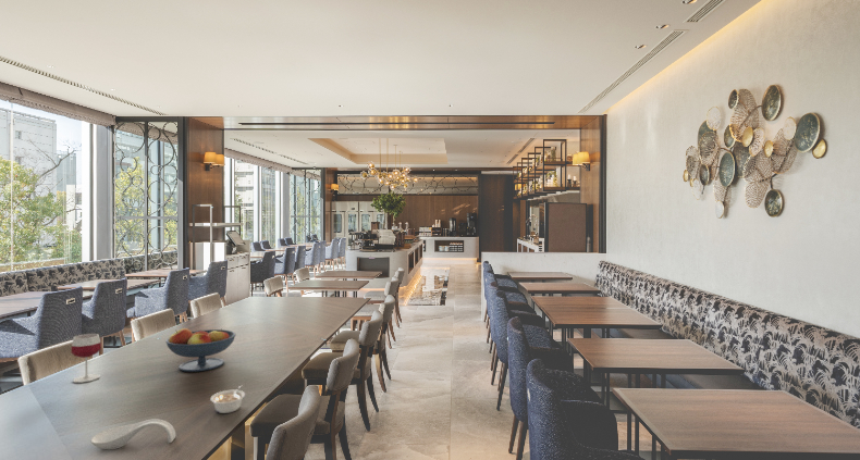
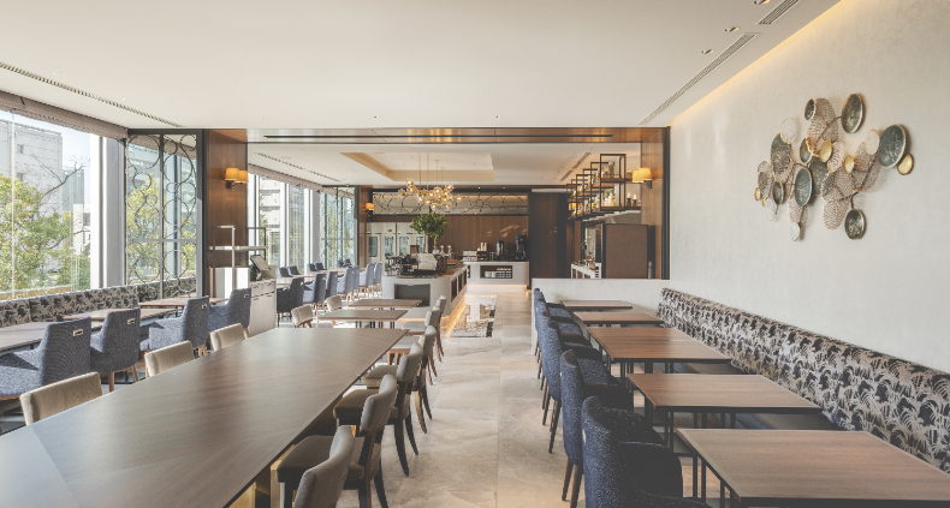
- spoon rest [90,418,176,450]
- fruit bowl [164,327,237,373]
- wineglass [71,333,102,384]
- legume [209,384,246,414]
